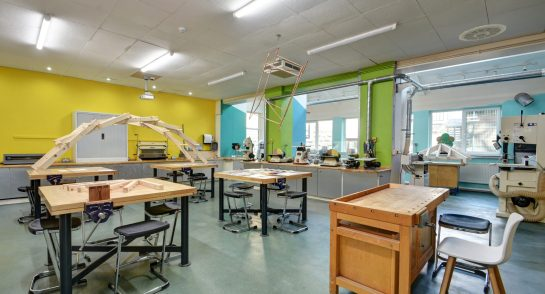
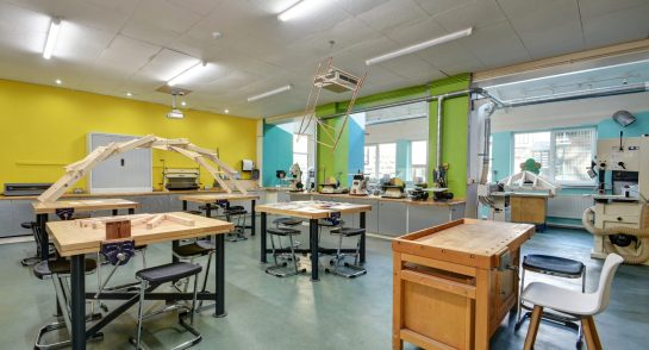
- ceiling vent [458,23,507,42]
